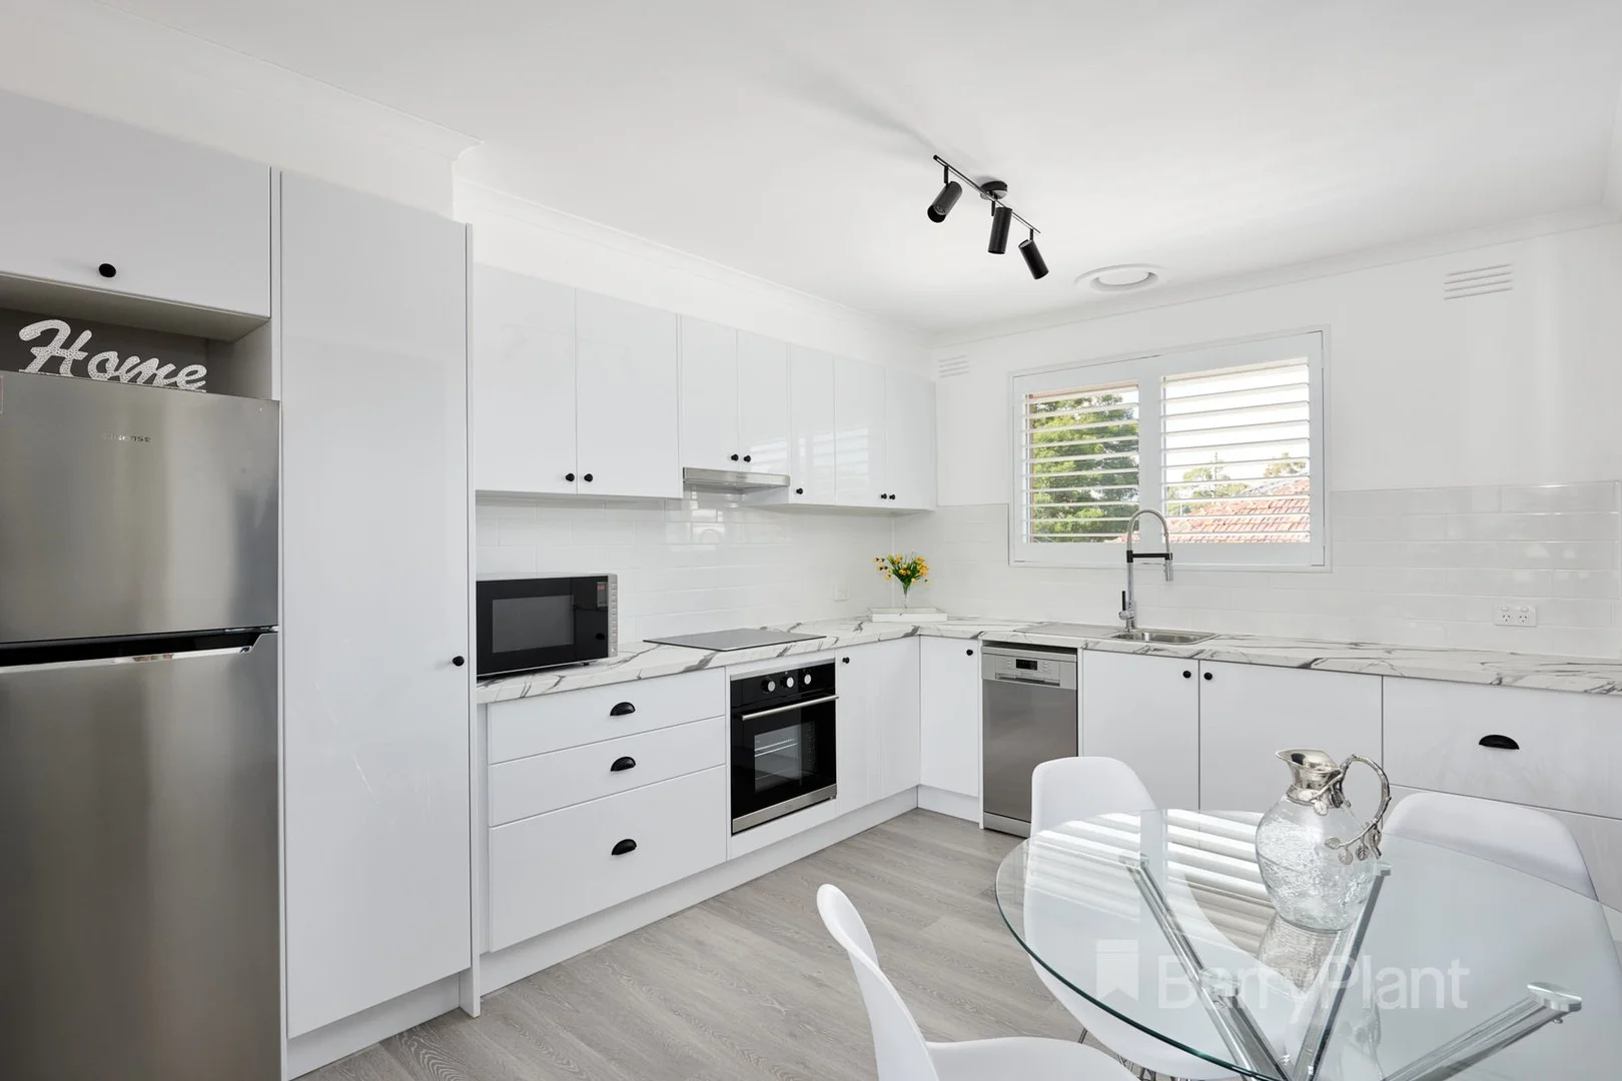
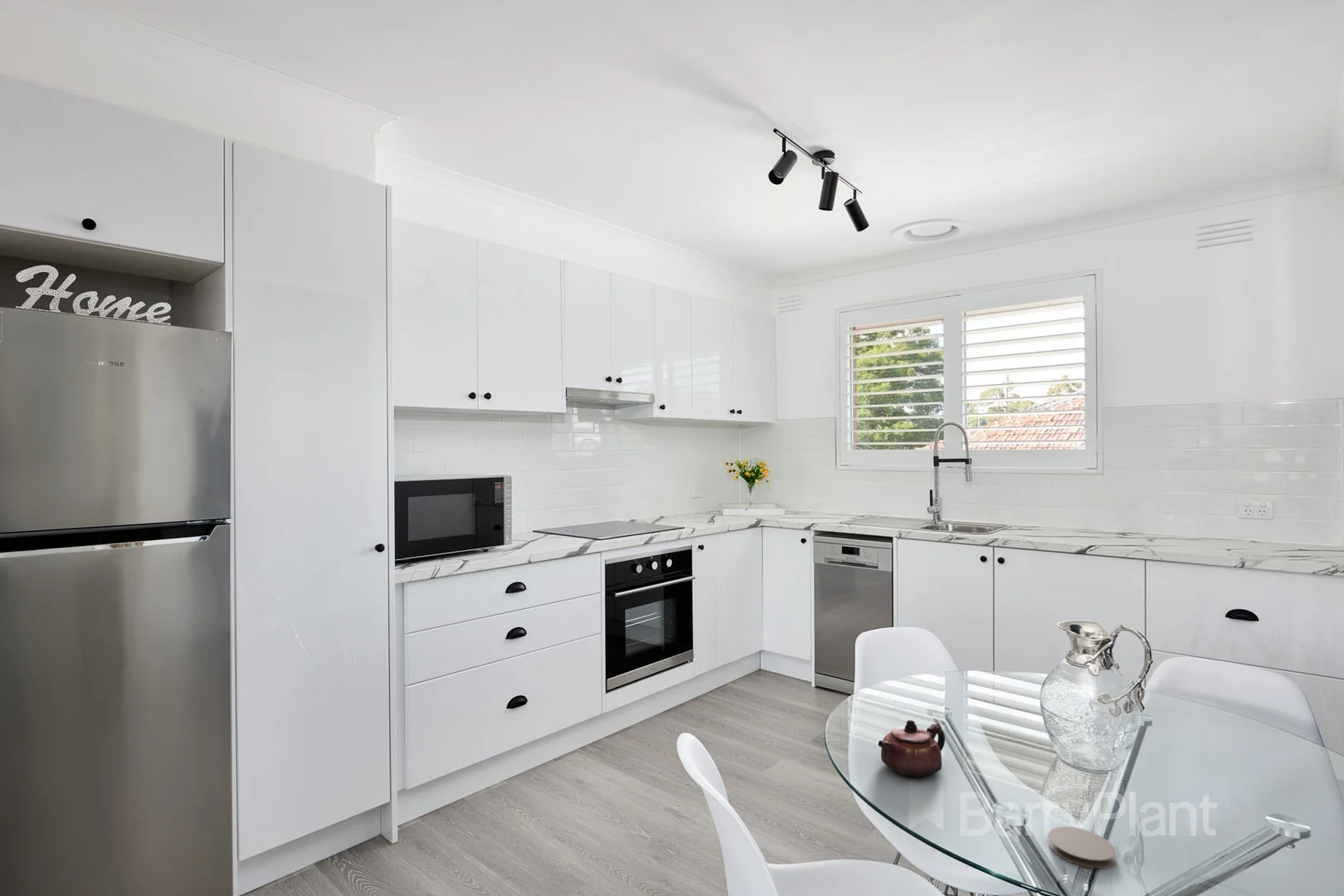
+ coaster [1048,825,1117,869]
+ teapot [877,719,946,779]
